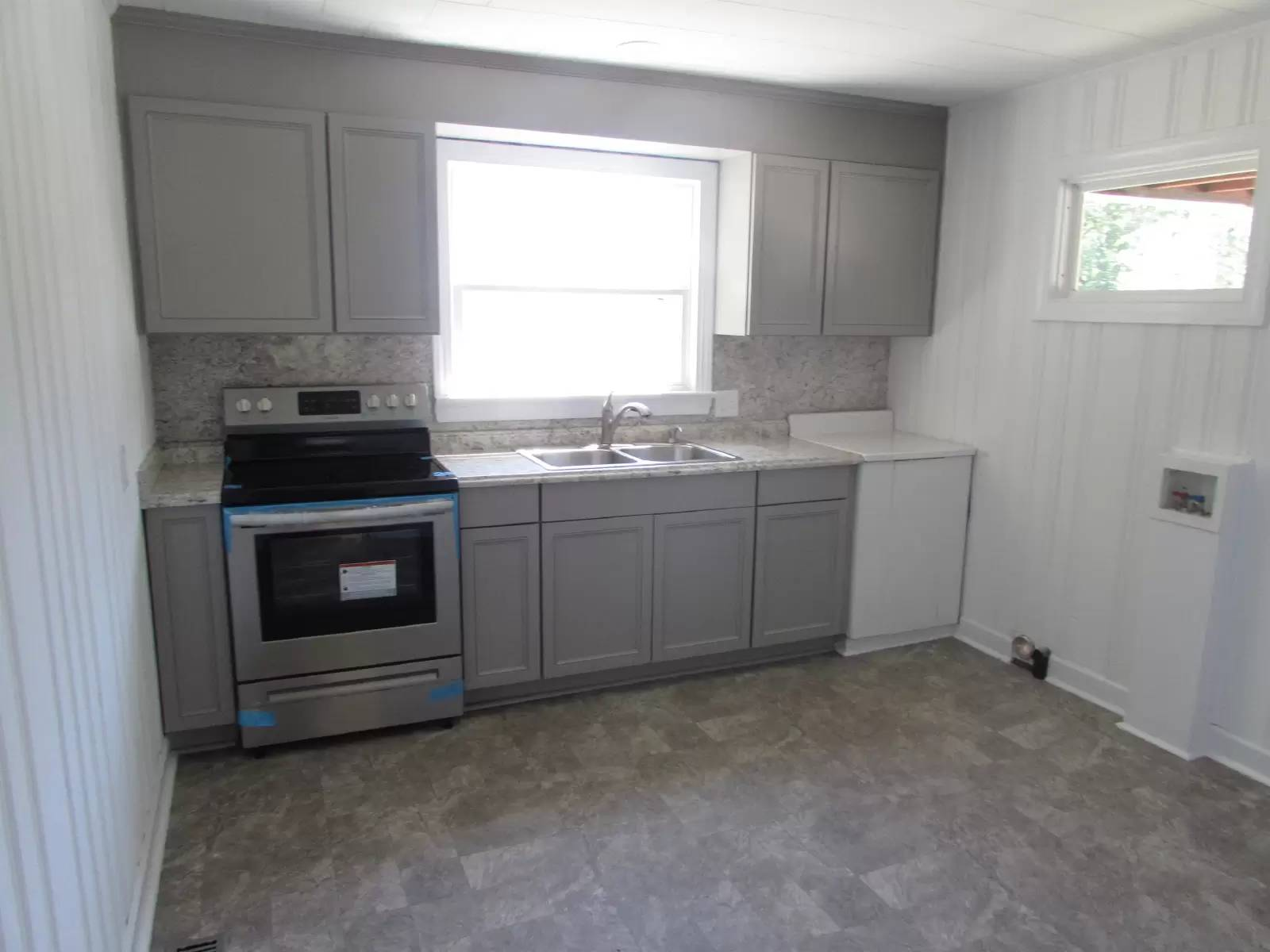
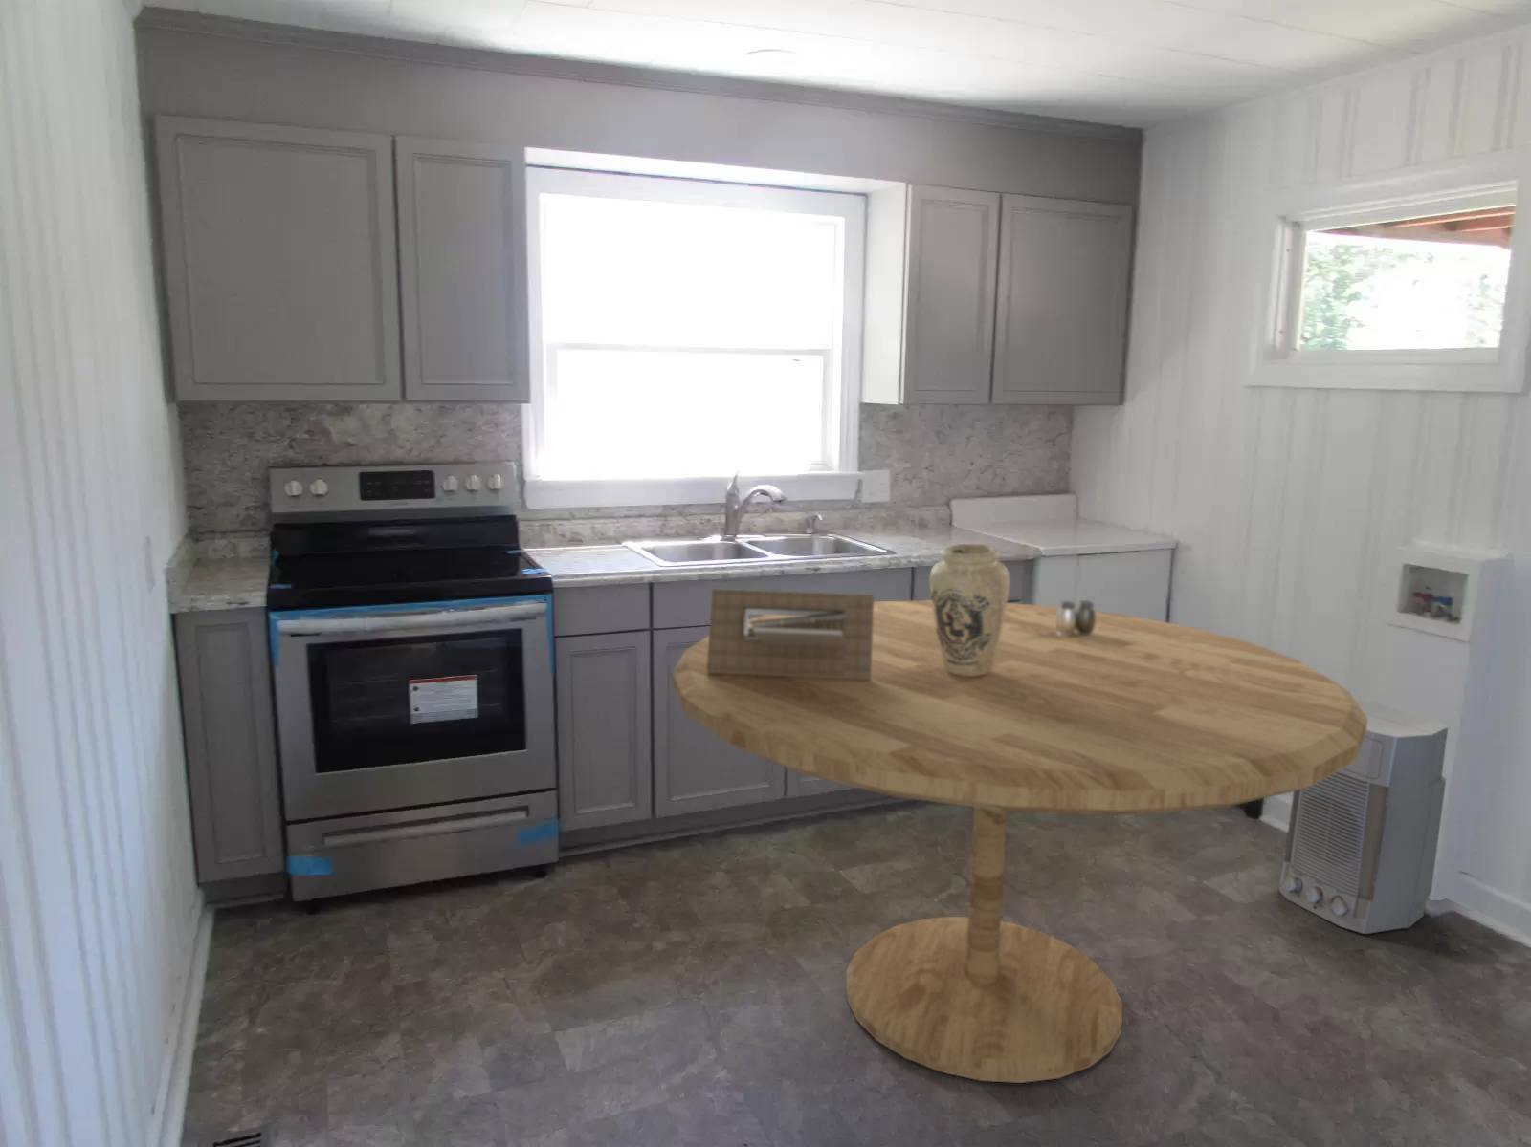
+ salt and pepper shaker [1056,599,1096,636]
+ architectural model [708,588,874,681]
+ air purifier [1277,700,1449,935]
+ dining table [671,599,1367,1084]
+ vase [929,543,1010,677]
